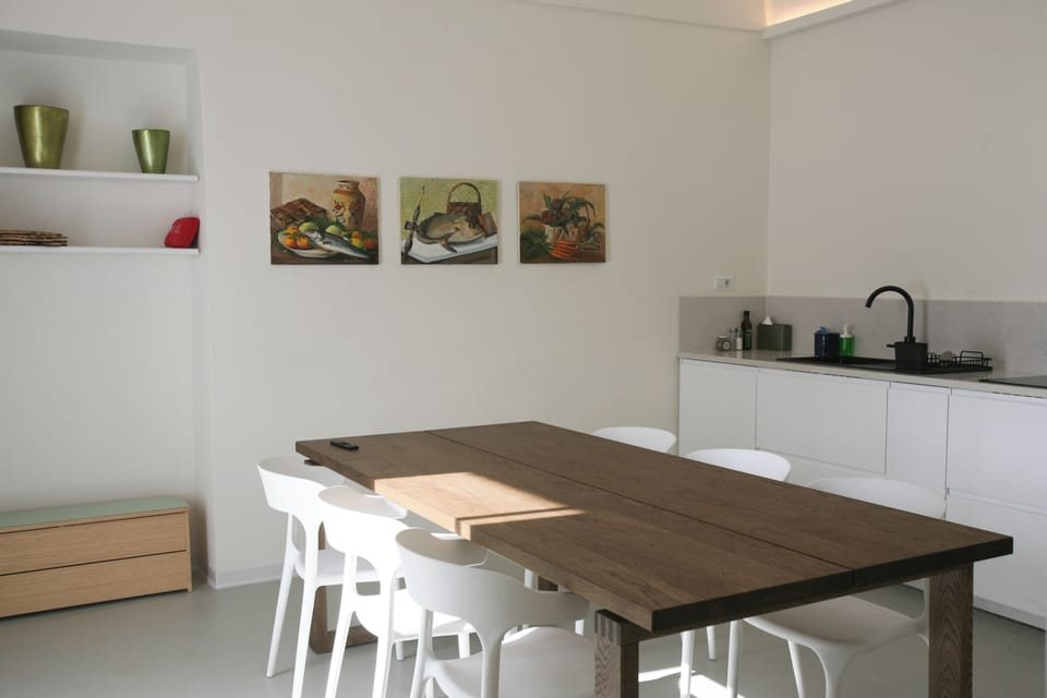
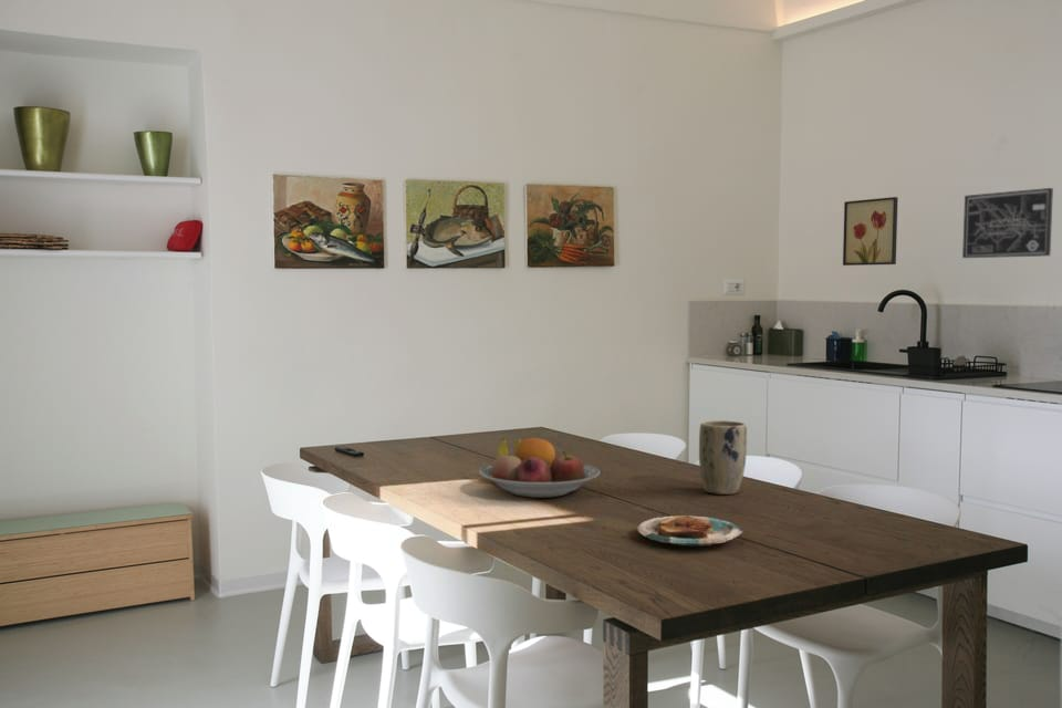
+ fruit bowl [478,437,601,499]
+ wall art [961,187,1054,259]
+ plant pot [698,419,748,496]
+ plate [637,514,743,548]
+ wall art [842,196,899,267]
